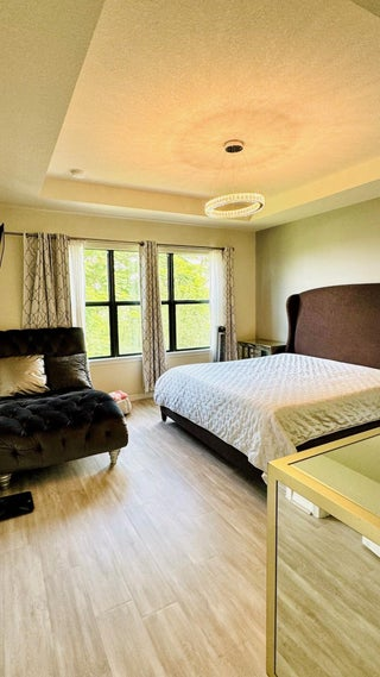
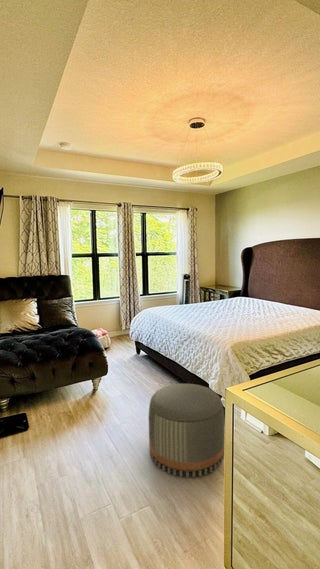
+ pouf [148,383,225,478]
